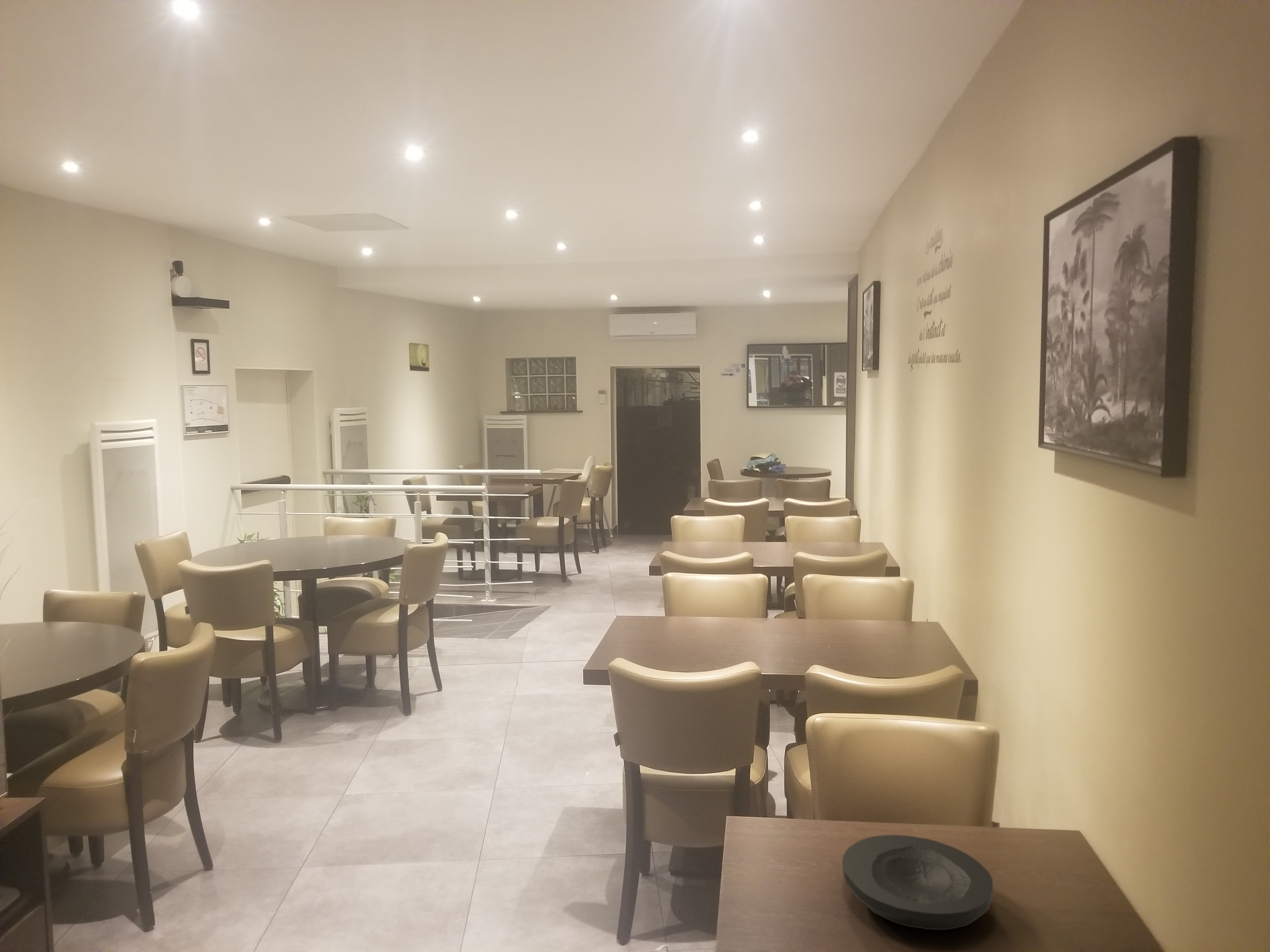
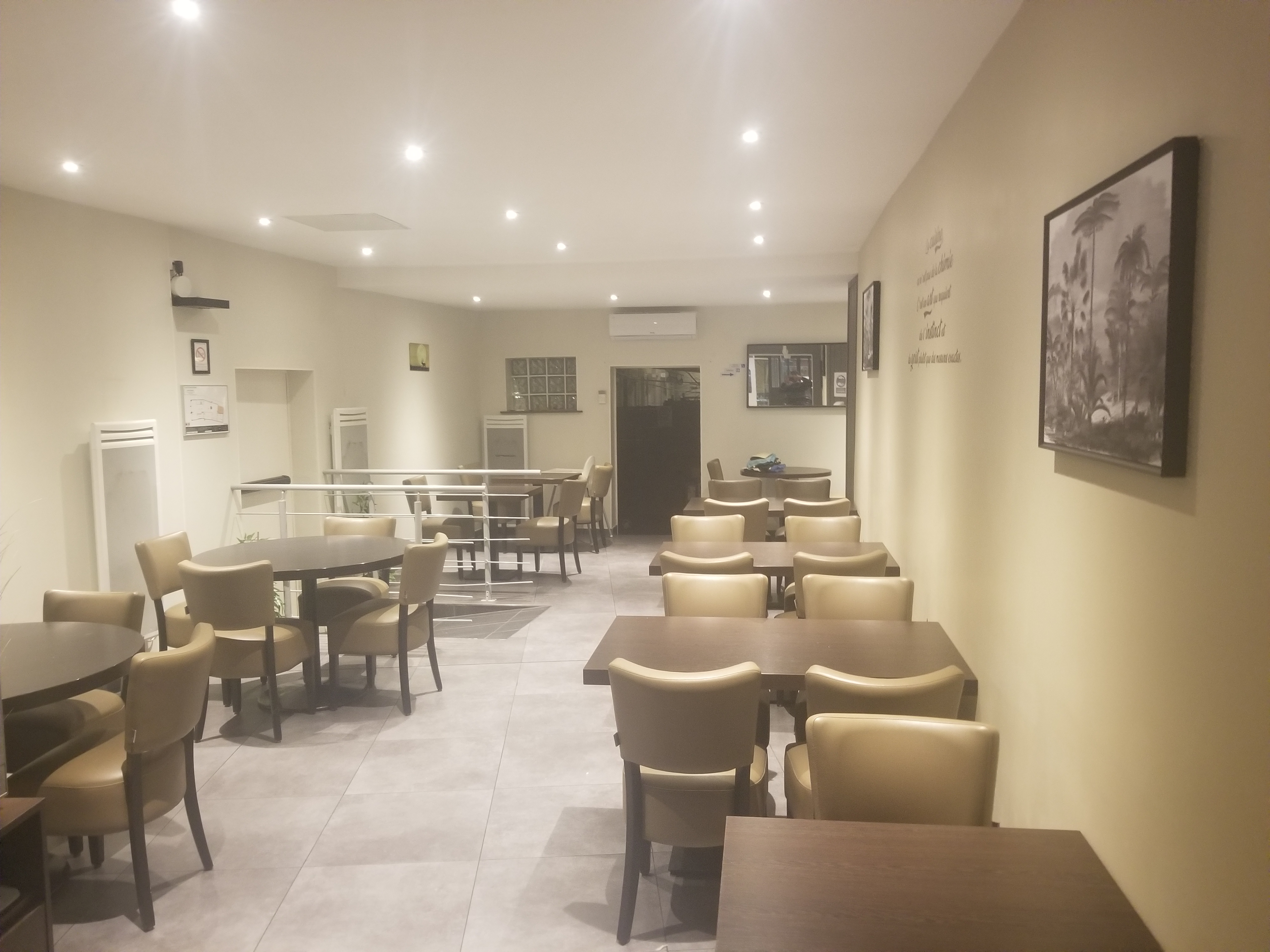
- plate [842,835,993,930]
